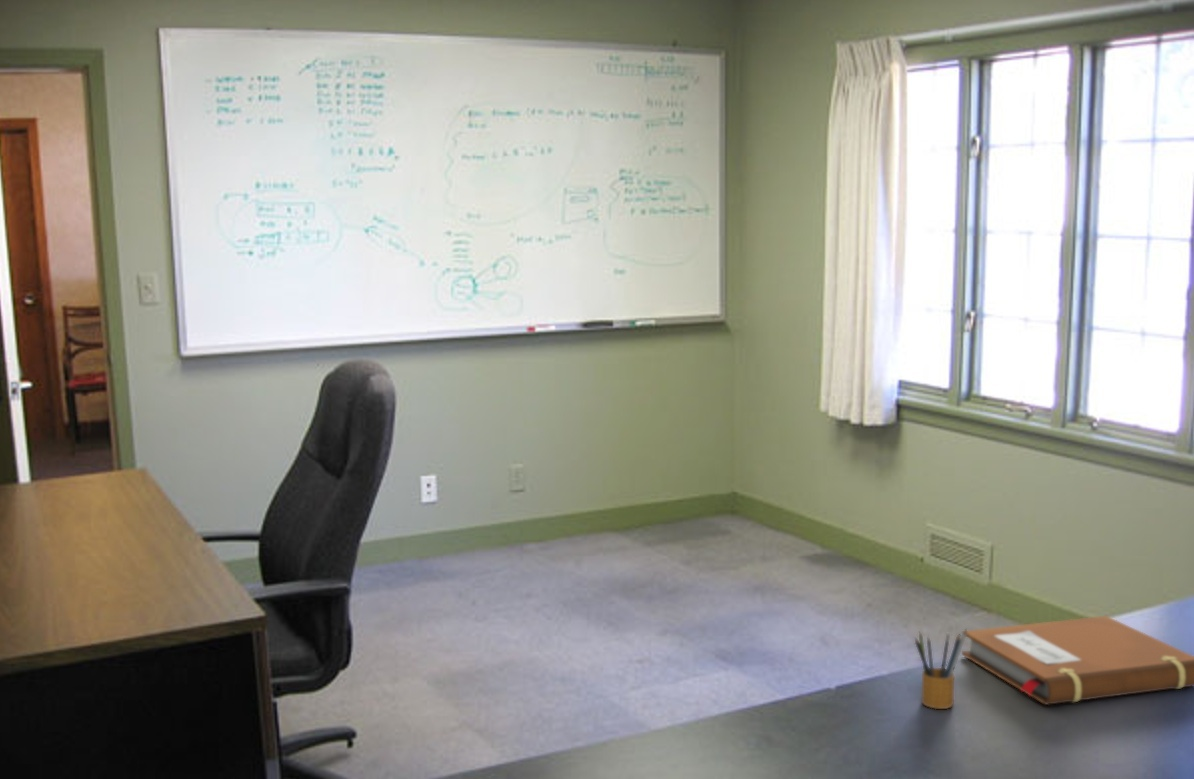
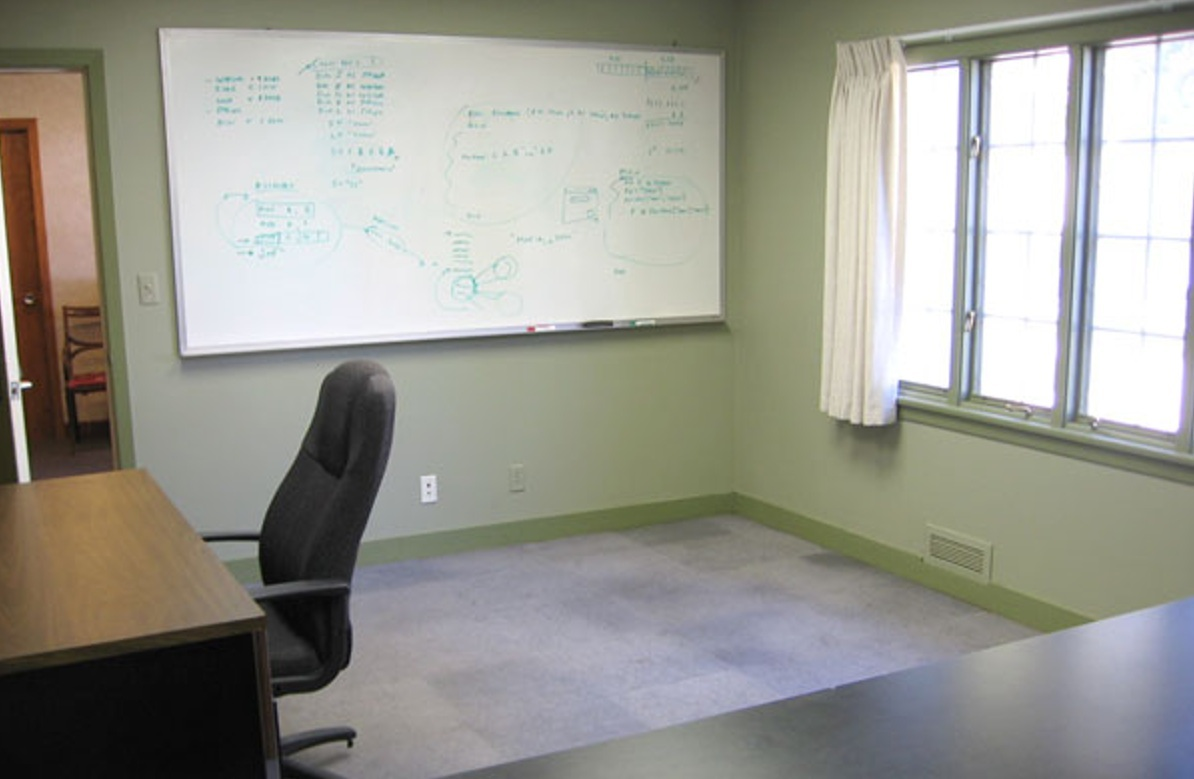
- pencil box [914,628,968,710]
- notebook [961,615,1194,706]
